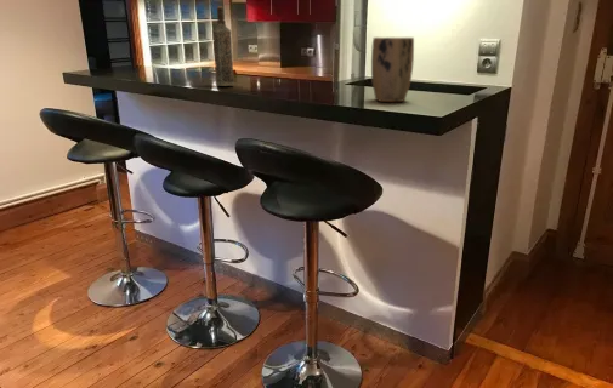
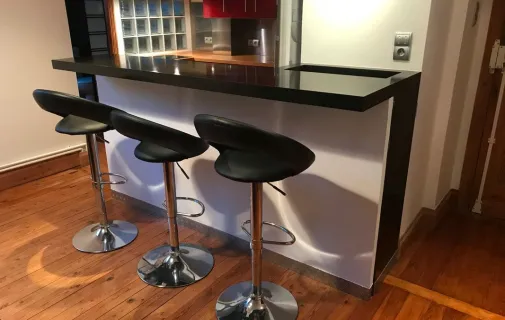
- bottle [211,5,235,87]
- plant pot [370,36,415,103]
